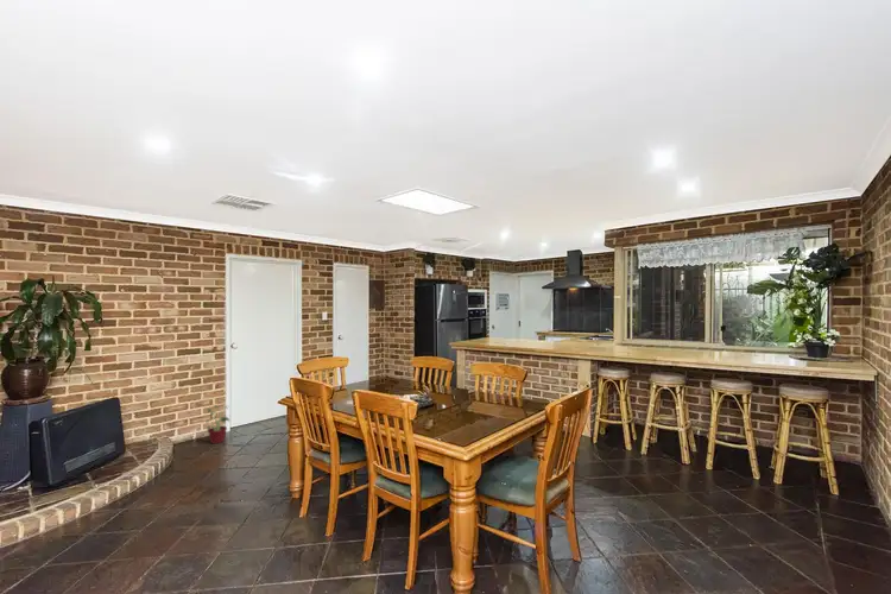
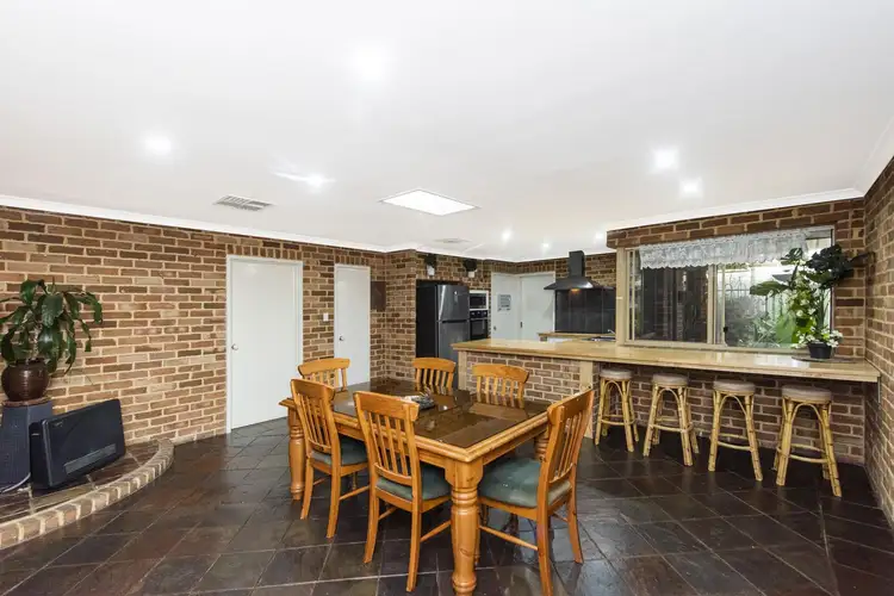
- potted plant [204,404,232,446]
